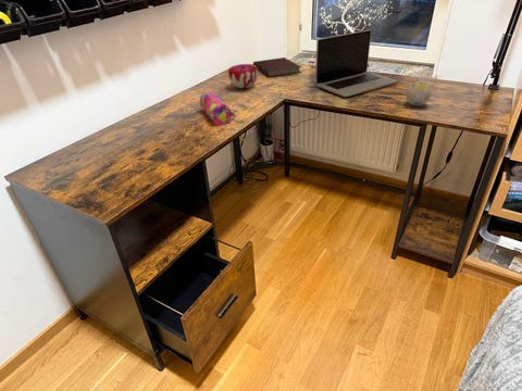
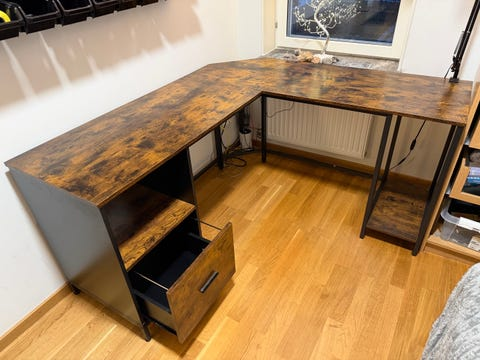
- laptop [314,28,399,98]
- pencil case [199,90,235,126]
- notebook [252,56,302,78]
- decorative bowl [227,63,259,89]
- decorative ball [405,80,433,108]
